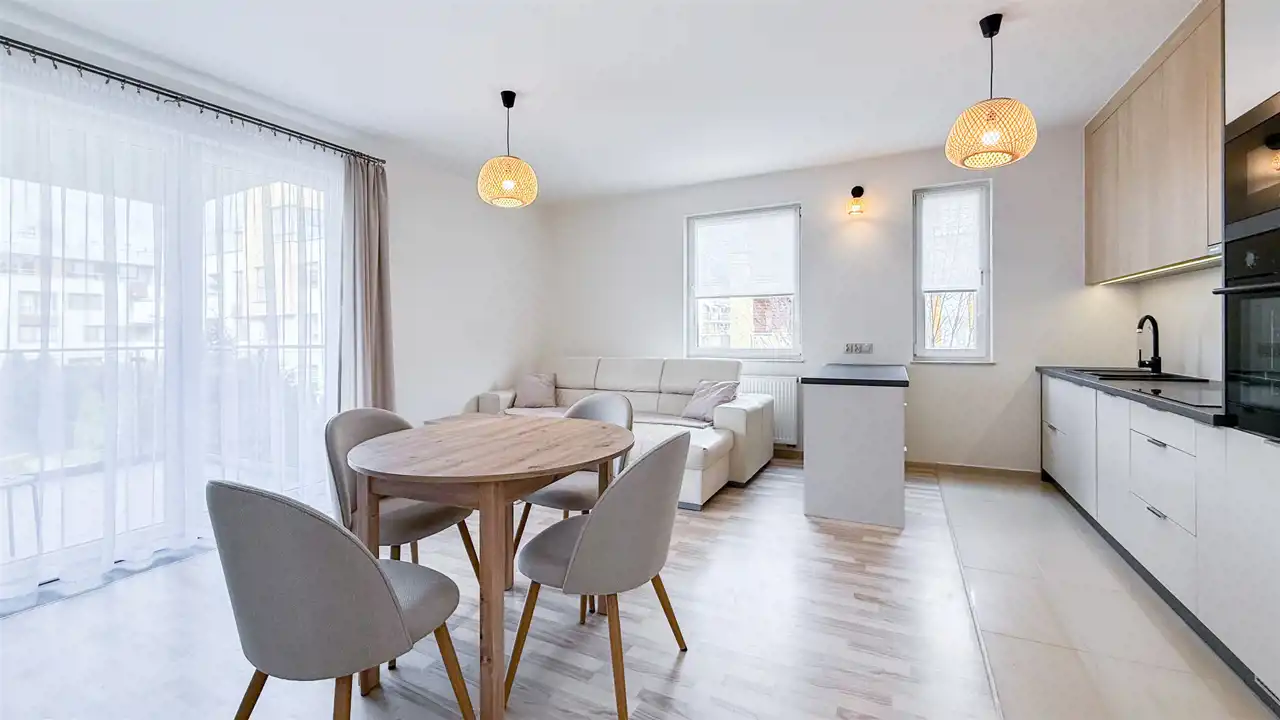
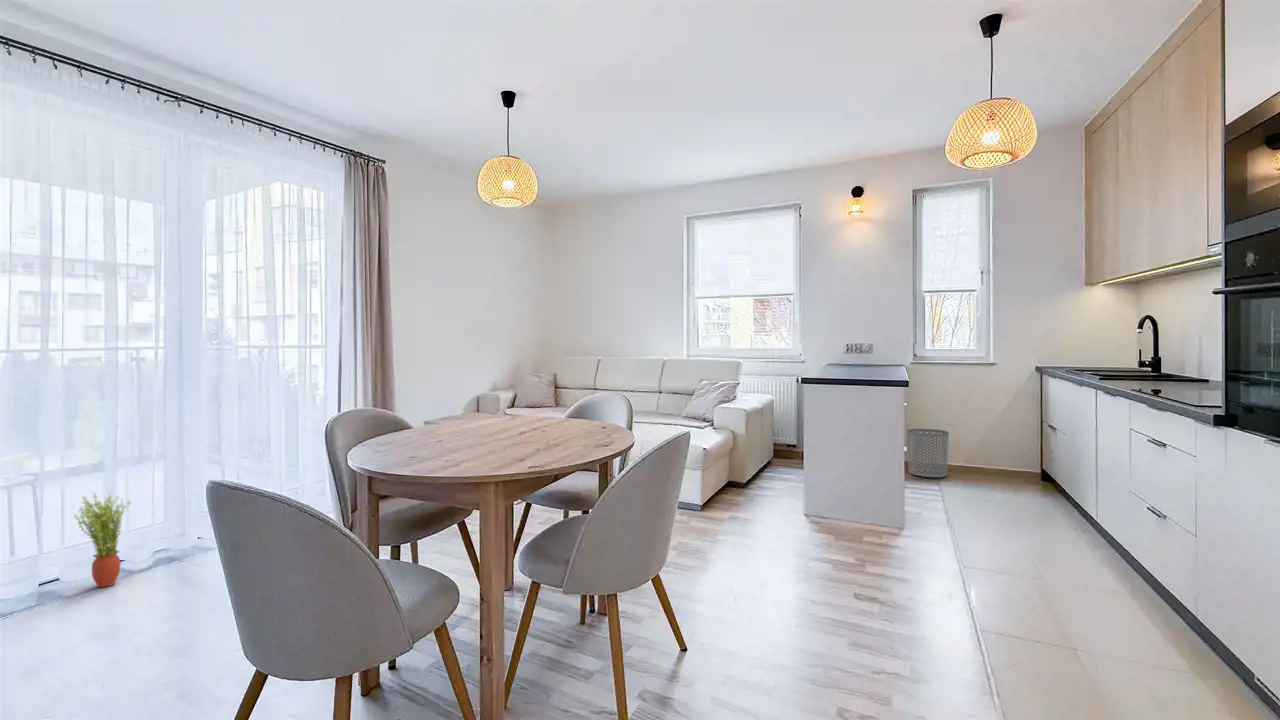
+ waste bin [906,428,950,479]
+ potted plant [72,491,133,588]
